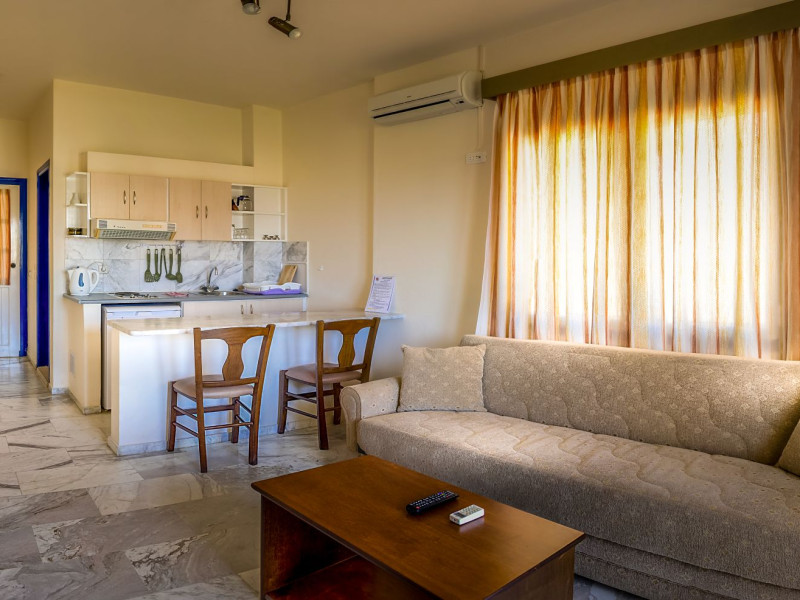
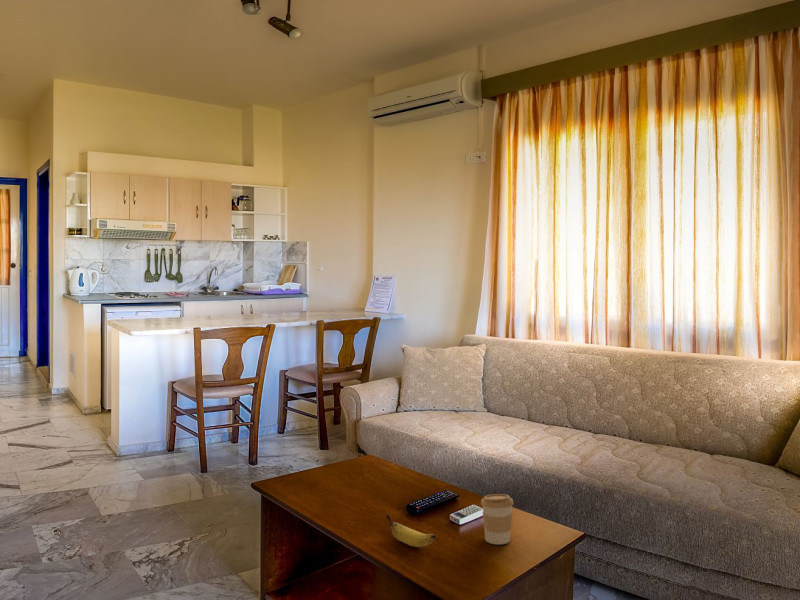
+ banana [385,514,437,548]
+ coffee cup [480,493,514,545]
